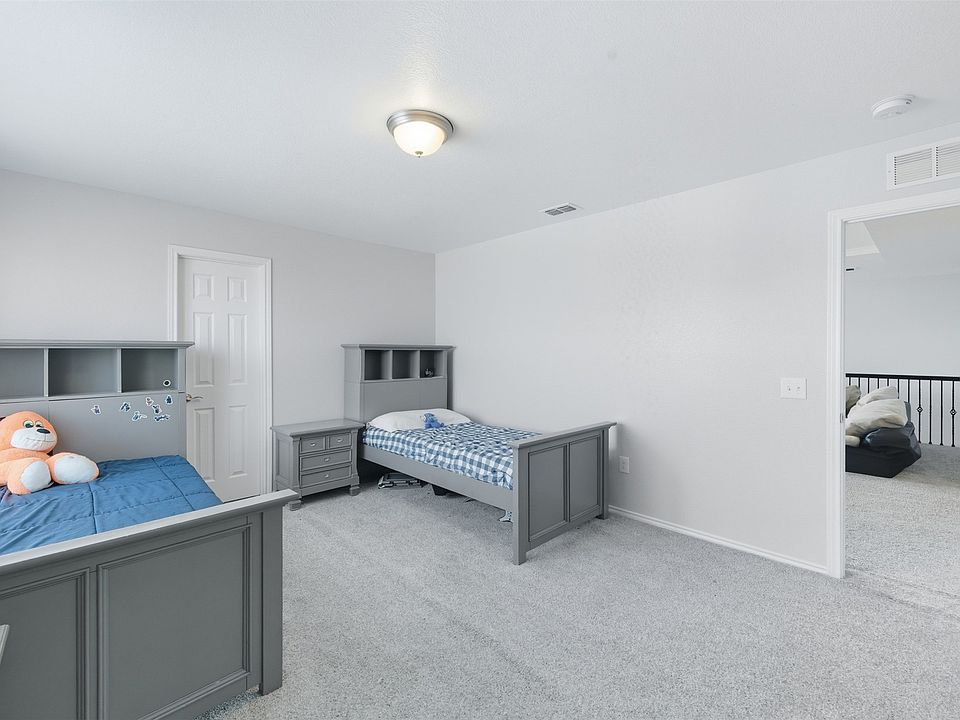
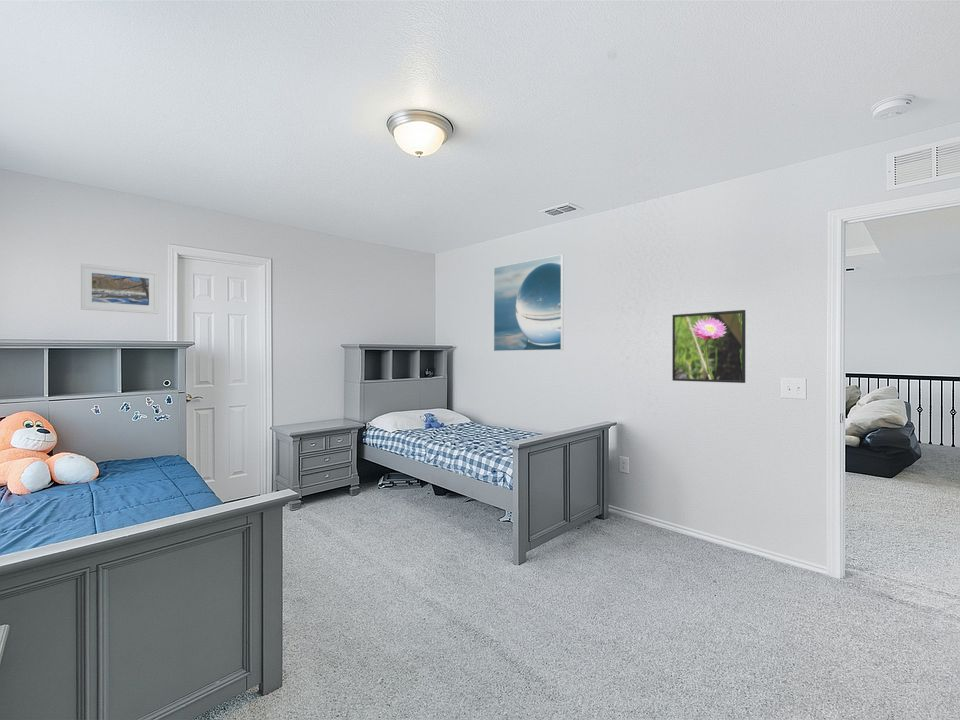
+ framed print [80,263,159,315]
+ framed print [671,309,746,384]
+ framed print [493,254,564,352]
